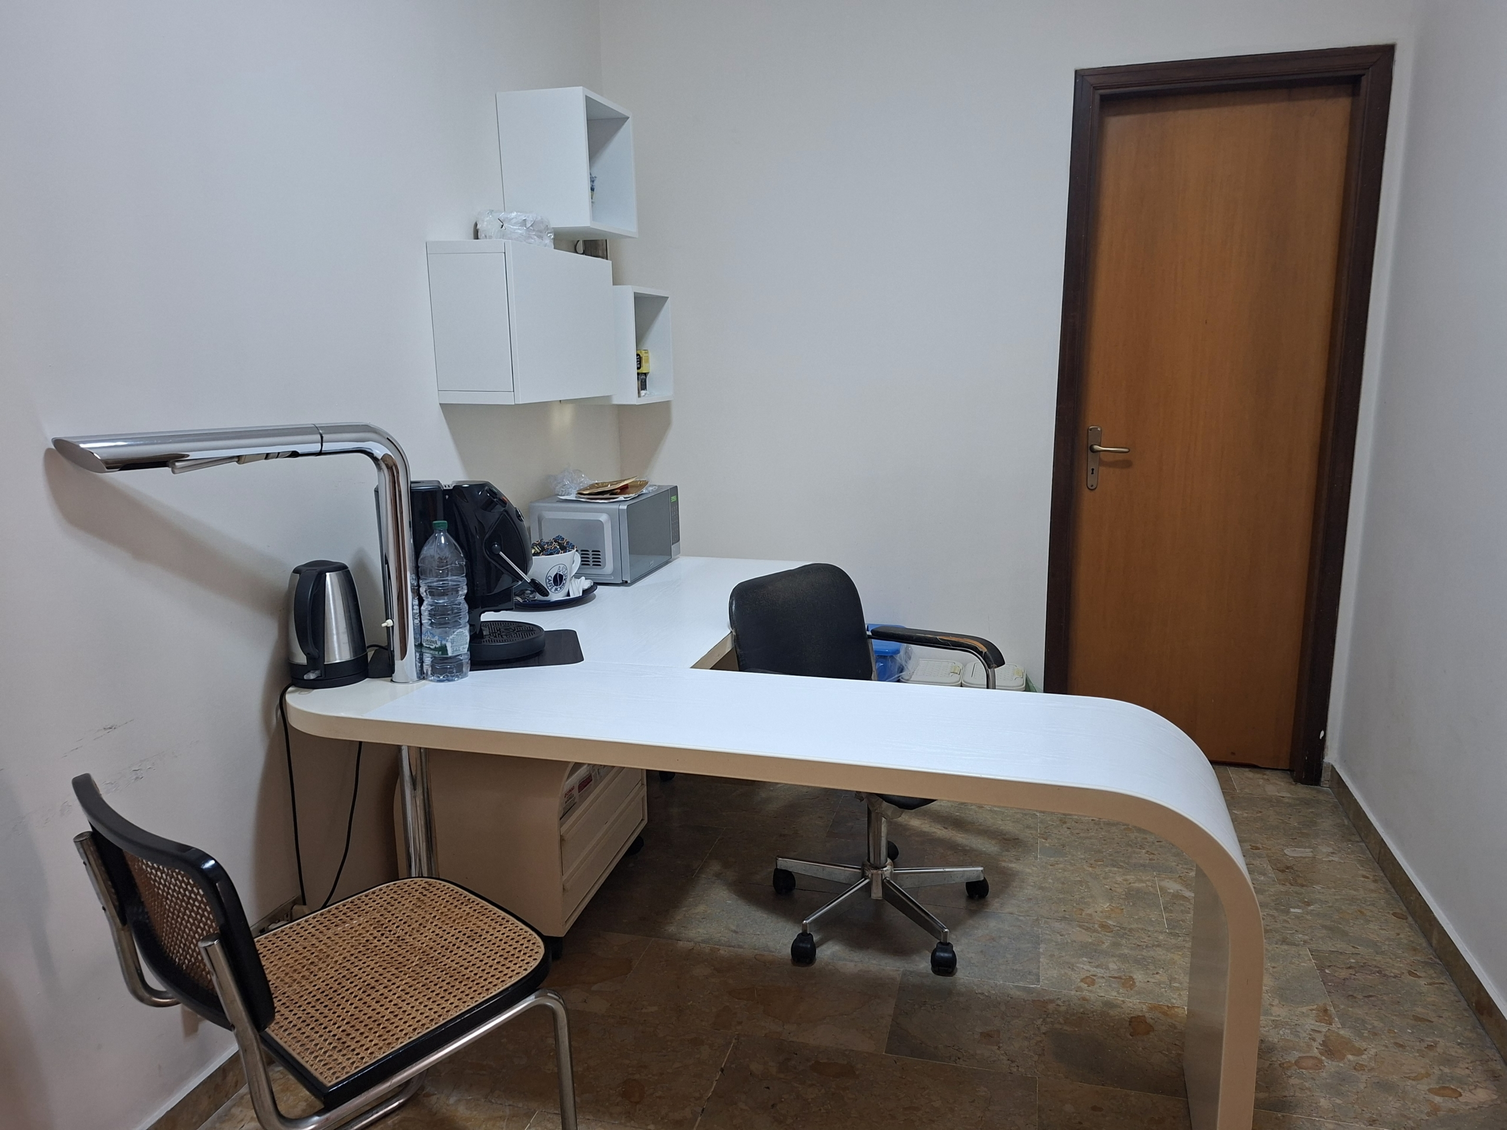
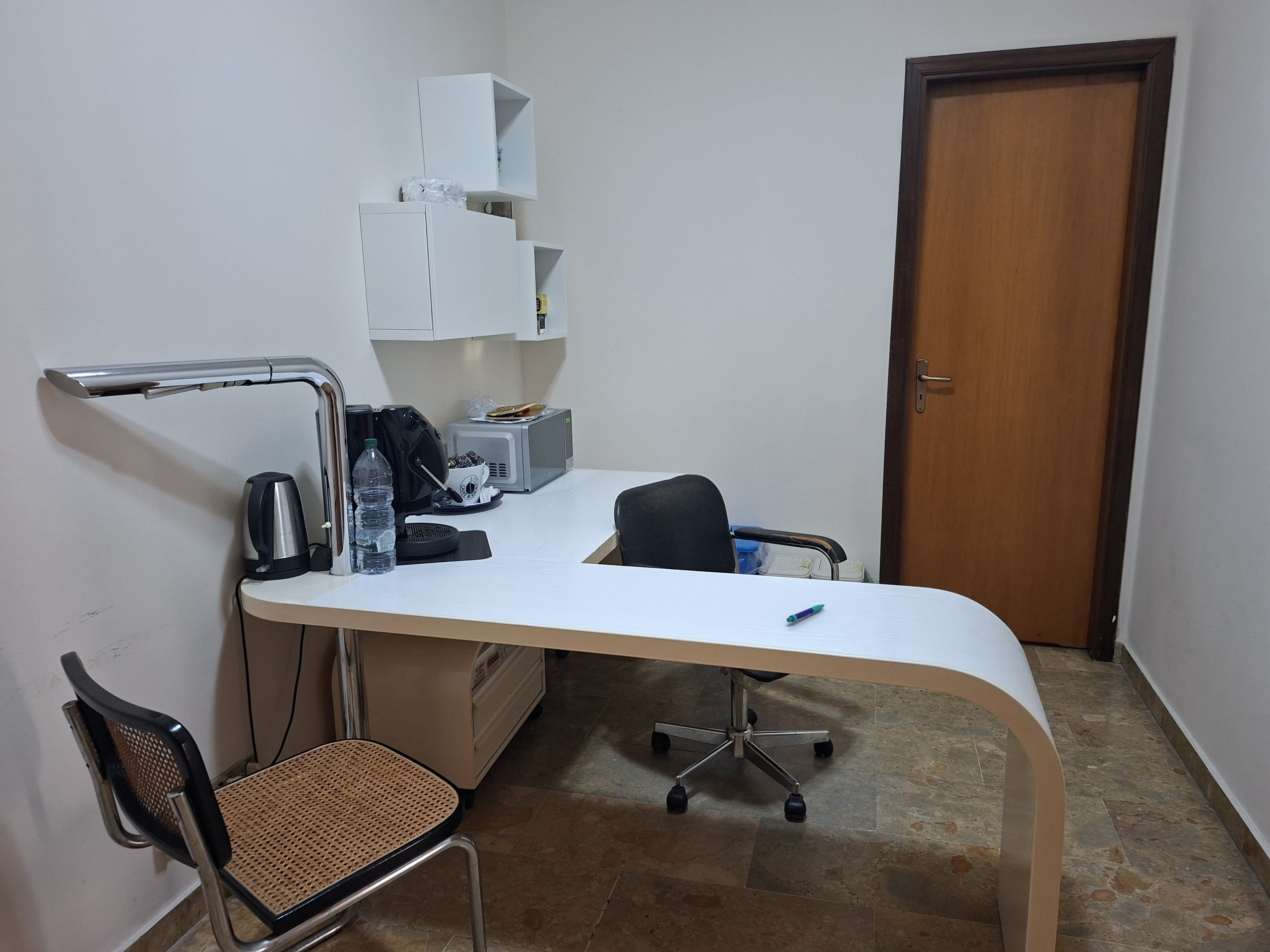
+ pen [786,604,825,623]
